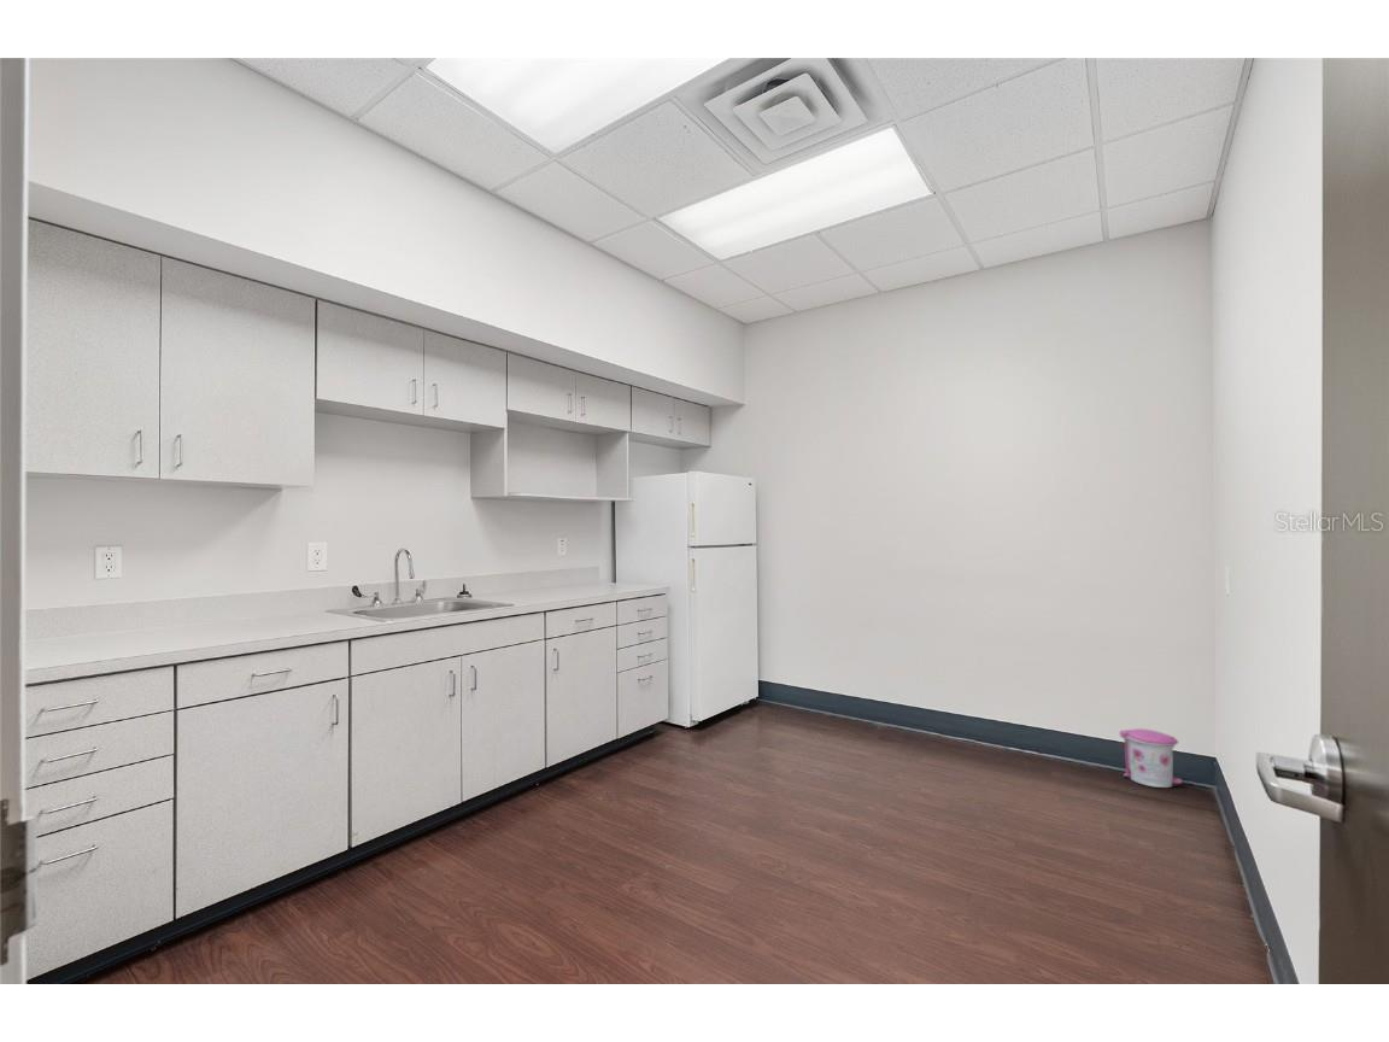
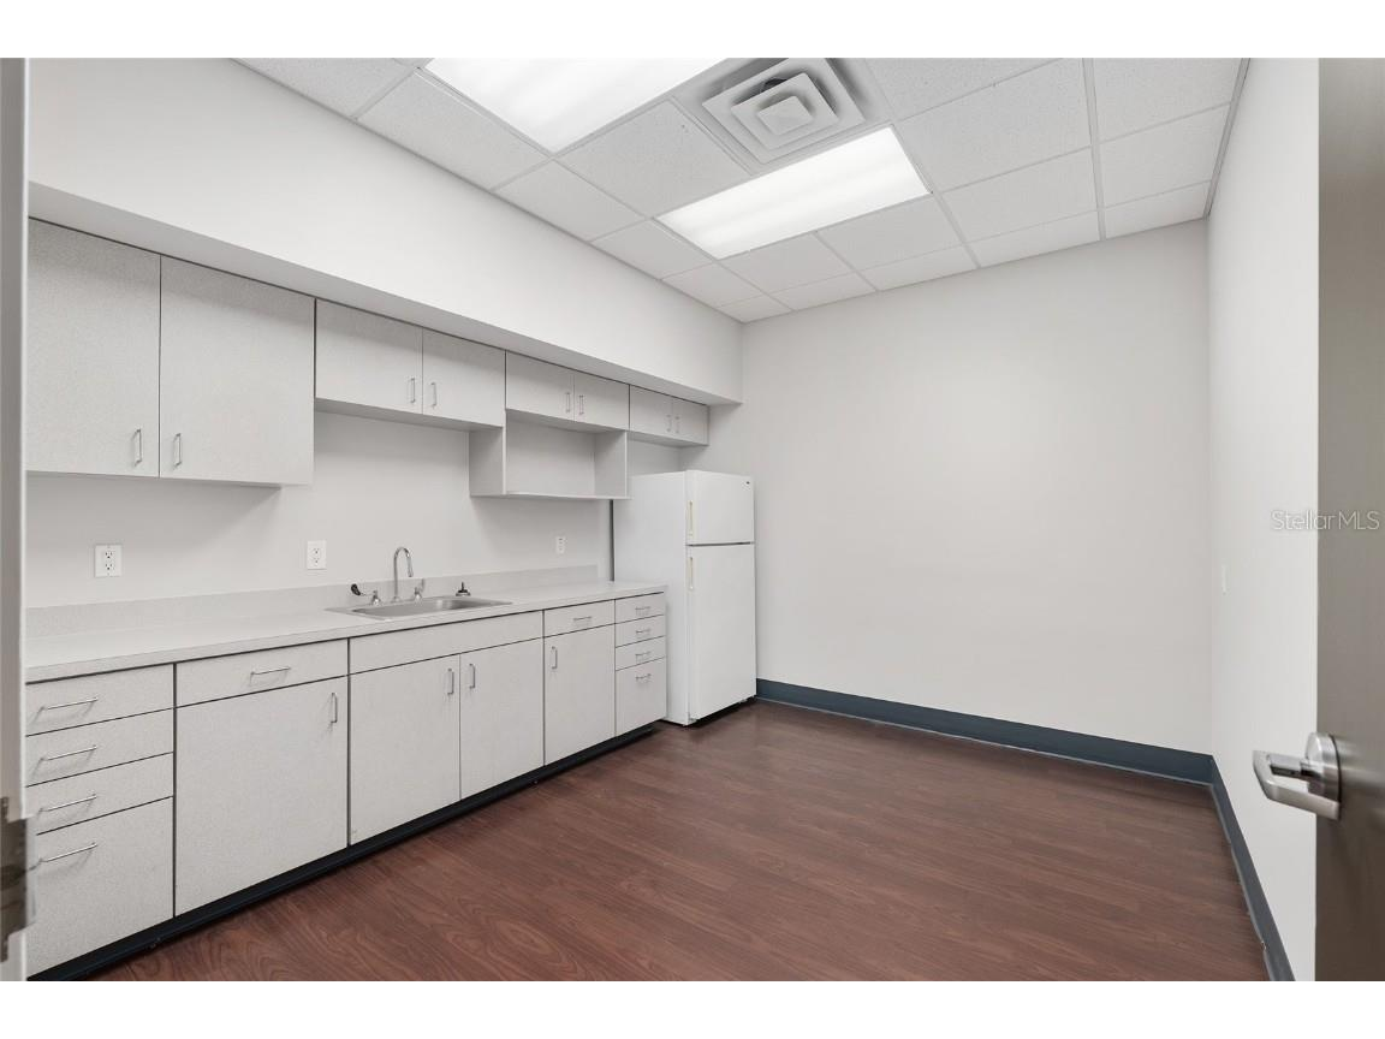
- trash can [1119,727,1183,789]
